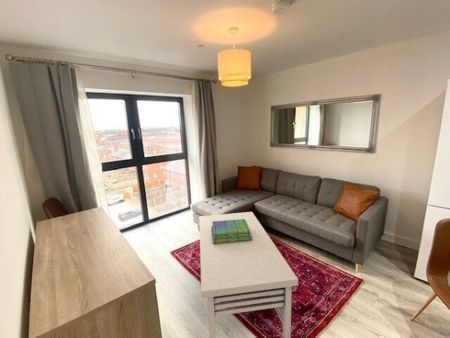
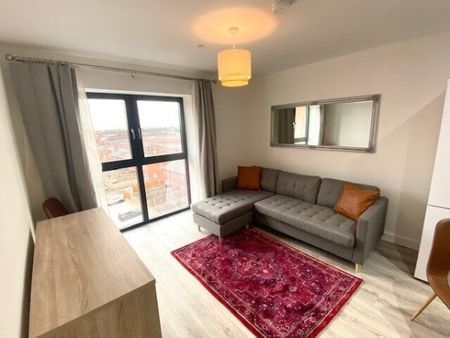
- coffee table [198,211,299,338]
- stack of books [211,219,252,244]
